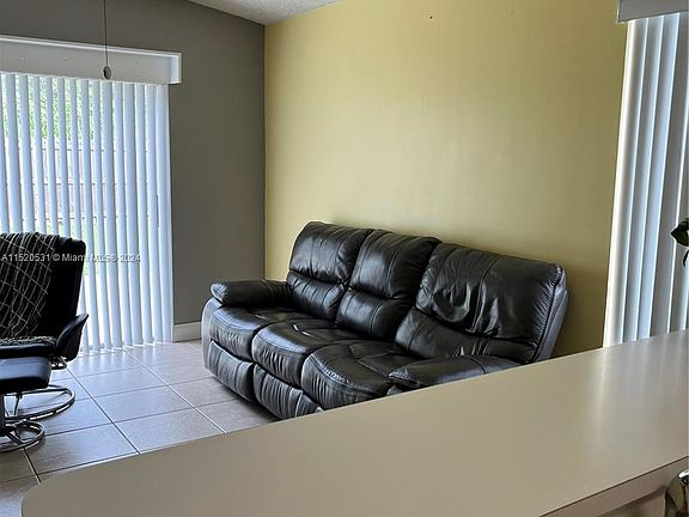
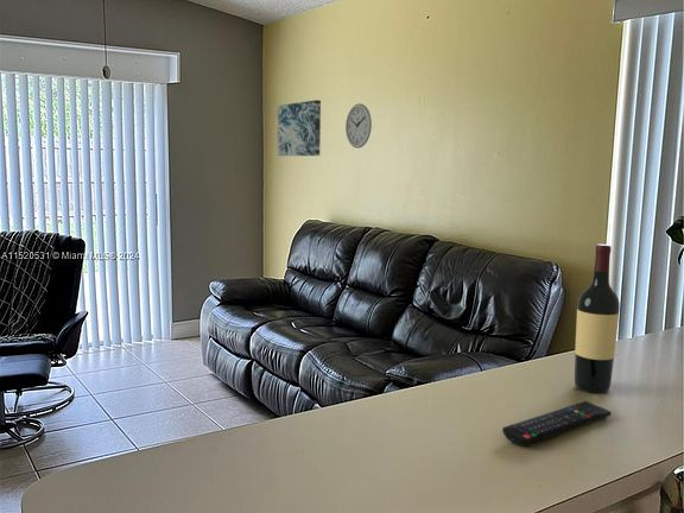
+ wine bottle [574,243,621,394]
+ wall clock [344,102,373,150]
+ wall art [277,99,322,157]
+ remote control [501,400,613,446]
